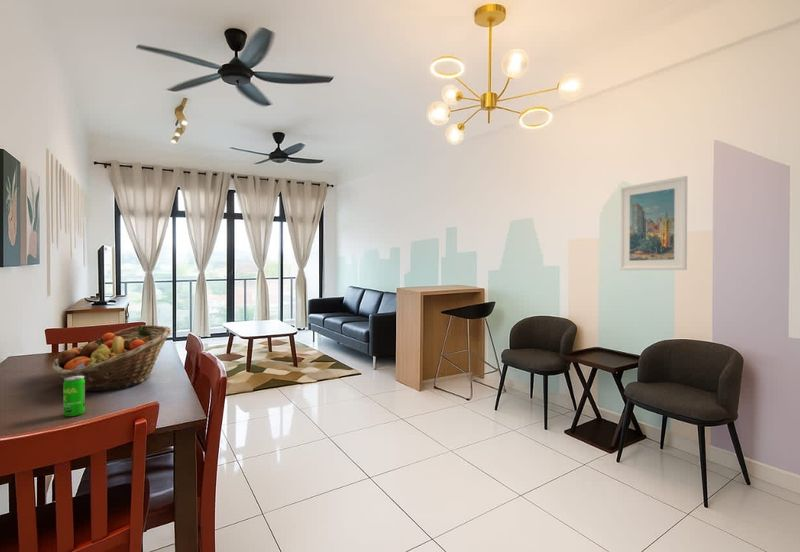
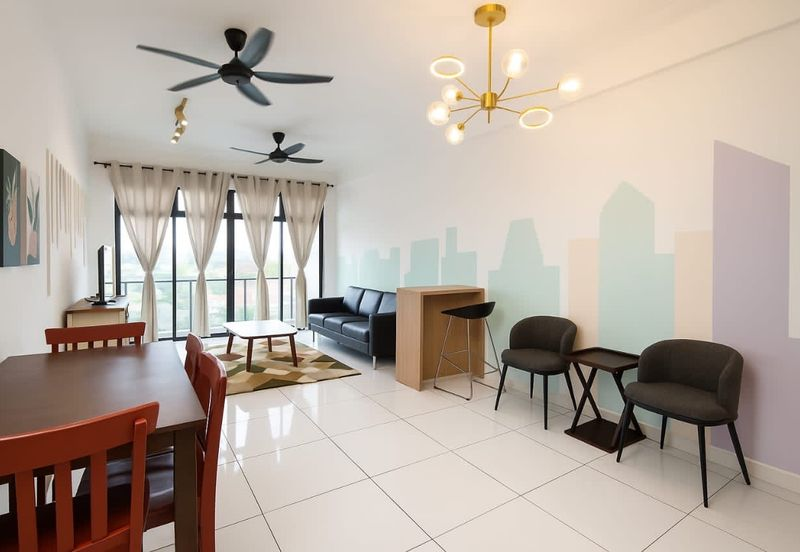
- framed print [619,175,688,271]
- beverage can [62,375,86,417]
- fruit basket [51,324,172,392]
